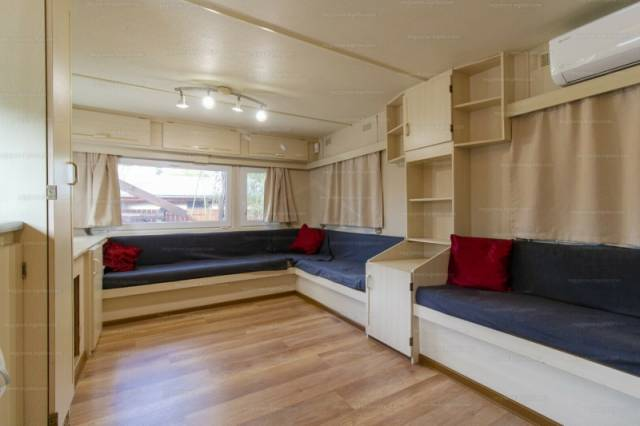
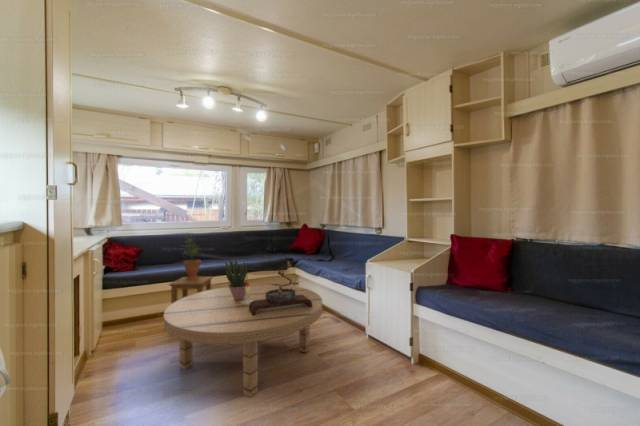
+ stool [168,275,214,304]
+ bonsai tree [249,267,312,316]
+ potted plant [180,233,202,281]
+ potted plant [224,258,249,300]
+ dining table [163,281,323,398]
